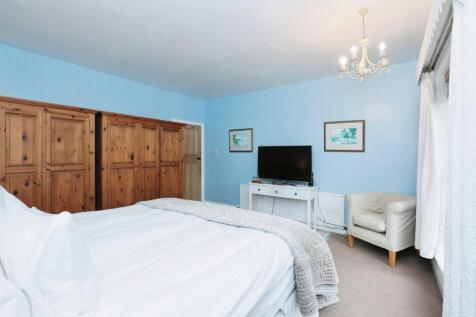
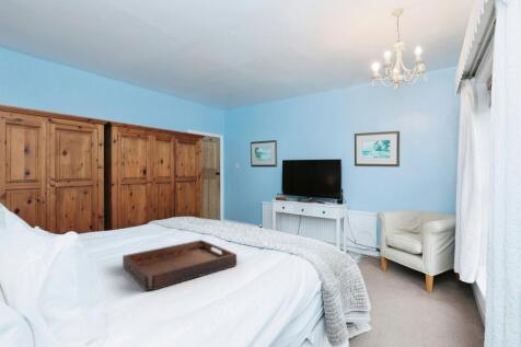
+ serving tray [121,239,238,292]
